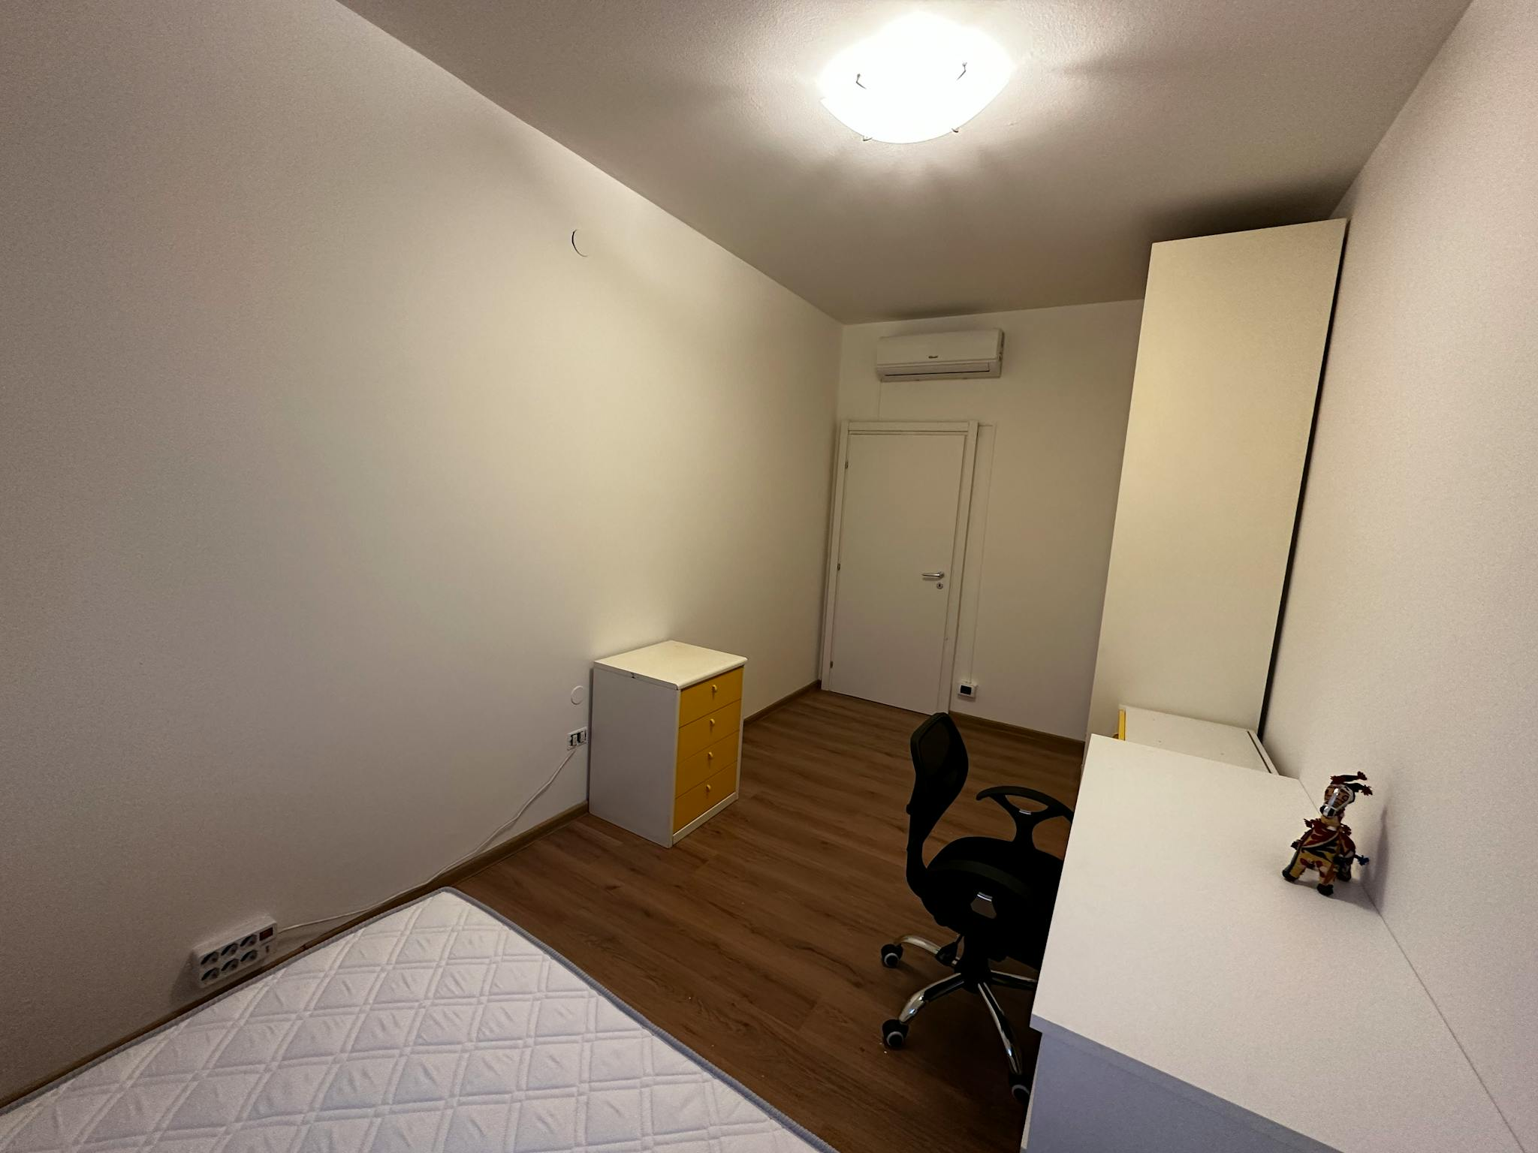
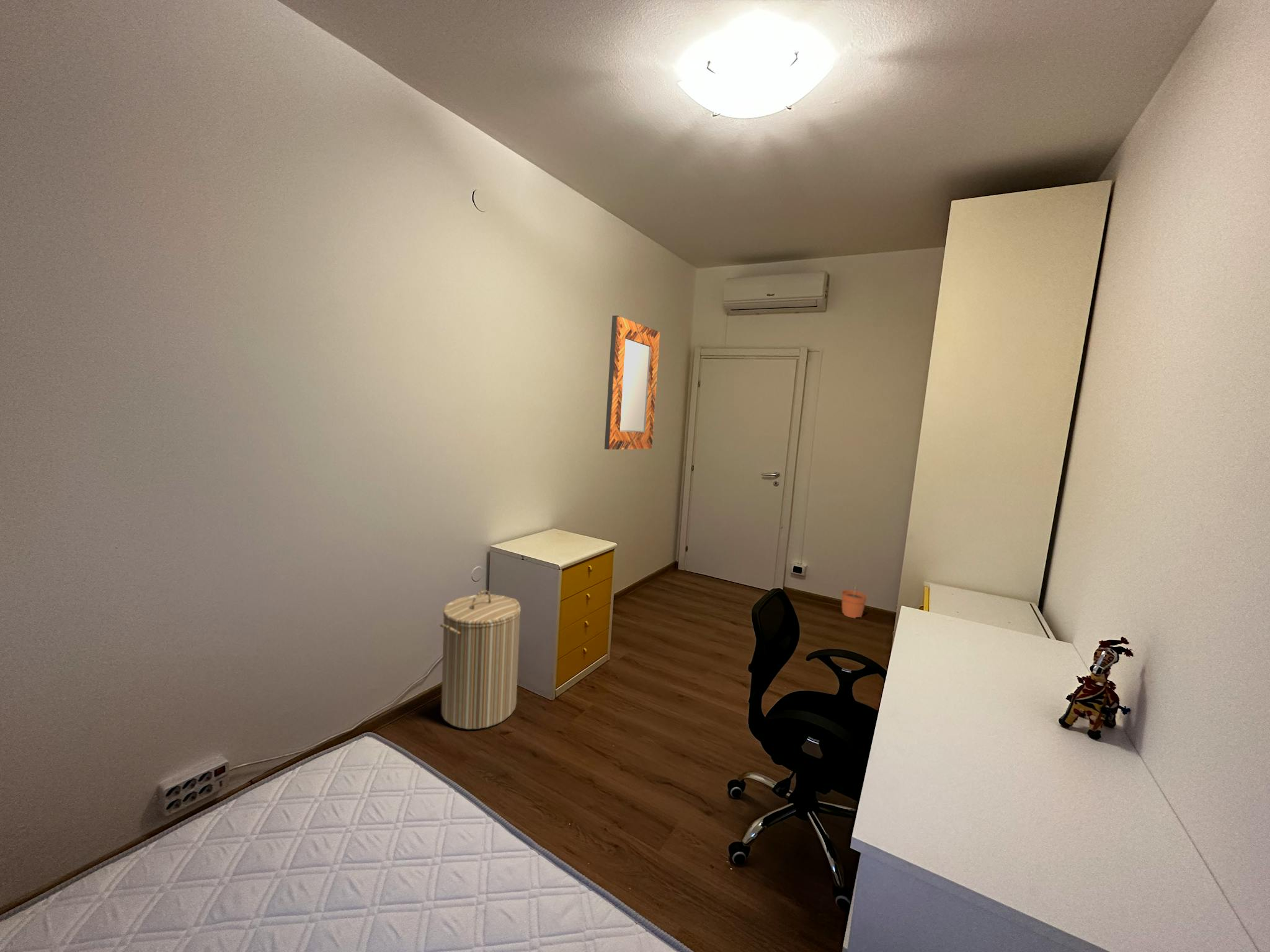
+ laundry hamper [440,589,522,729]
+ plant pot [841,583,868,619]
+ home mirror [604,315,660,450]
